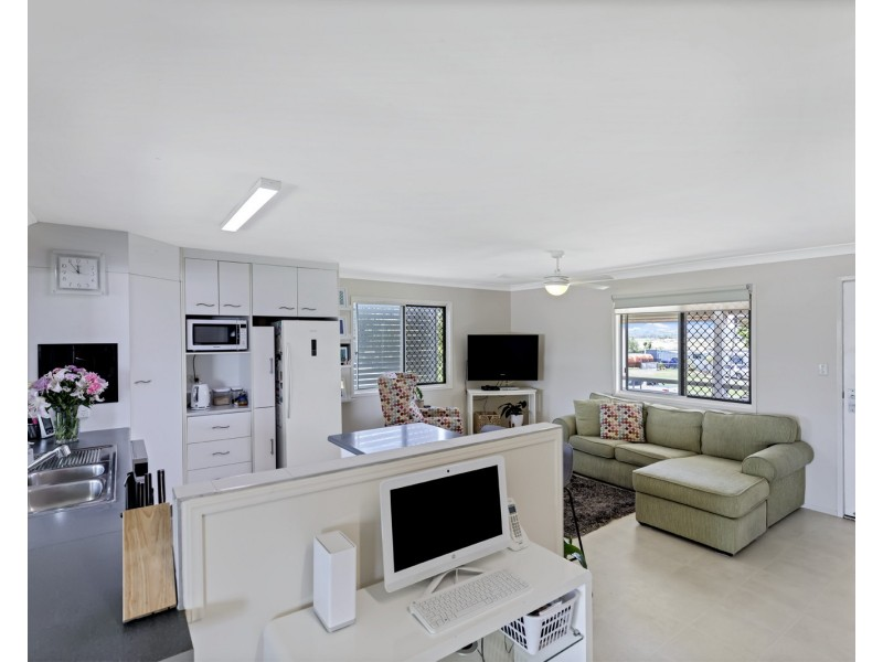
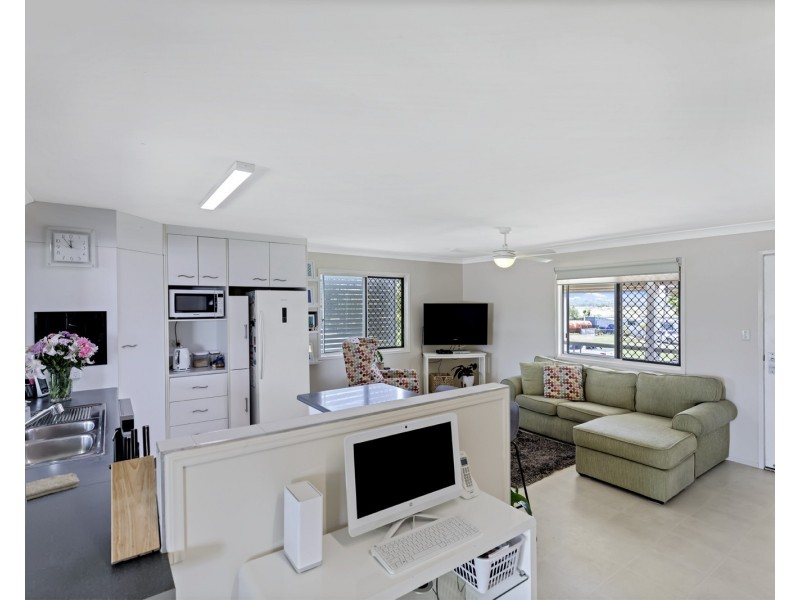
+ washcloth [25,472,80,501]
